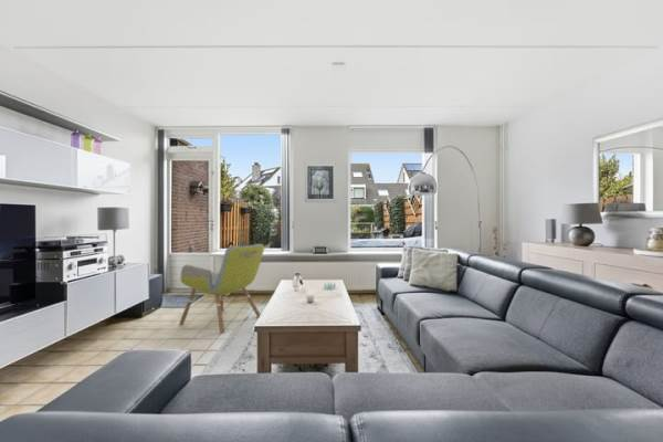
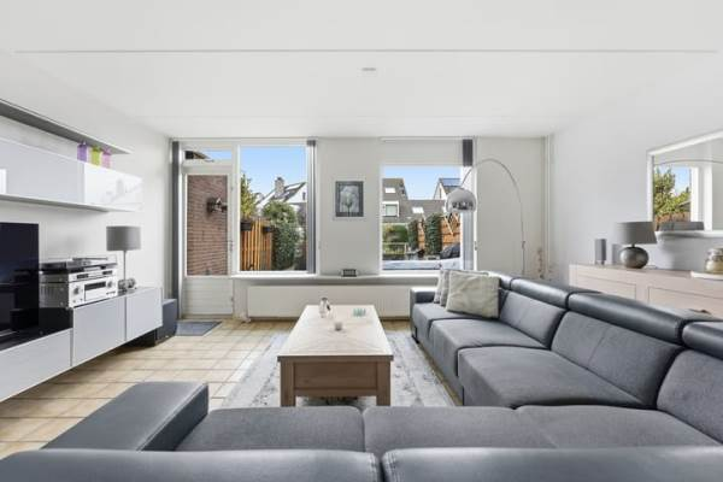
- armchair [179,243,265,334]
